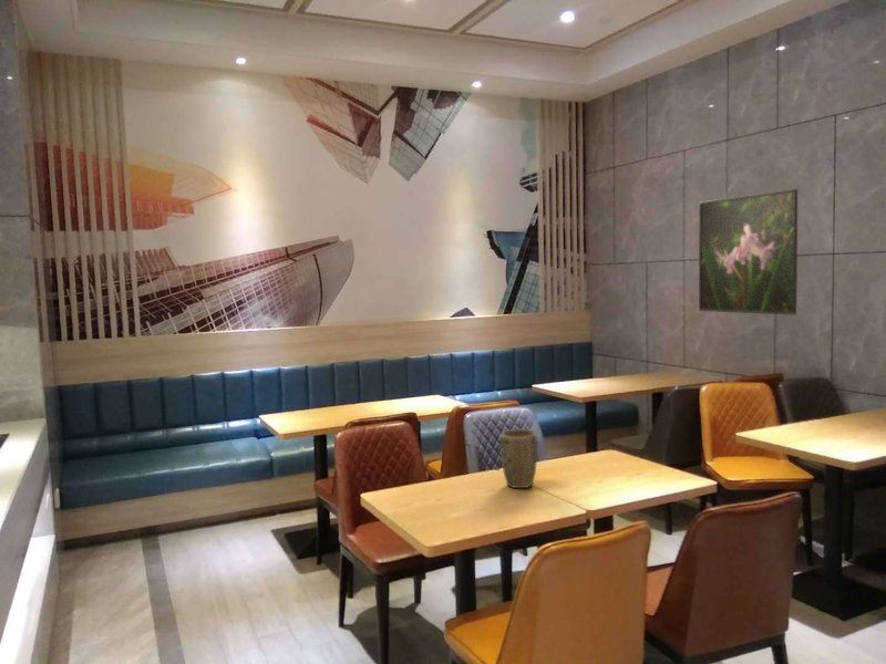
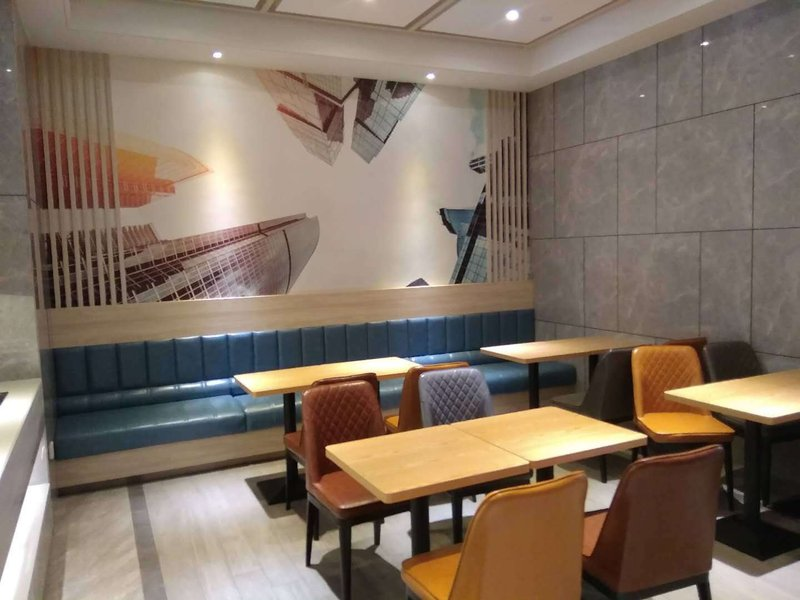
- plant pot [501,428,538,489]
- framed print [698,188,799,317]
